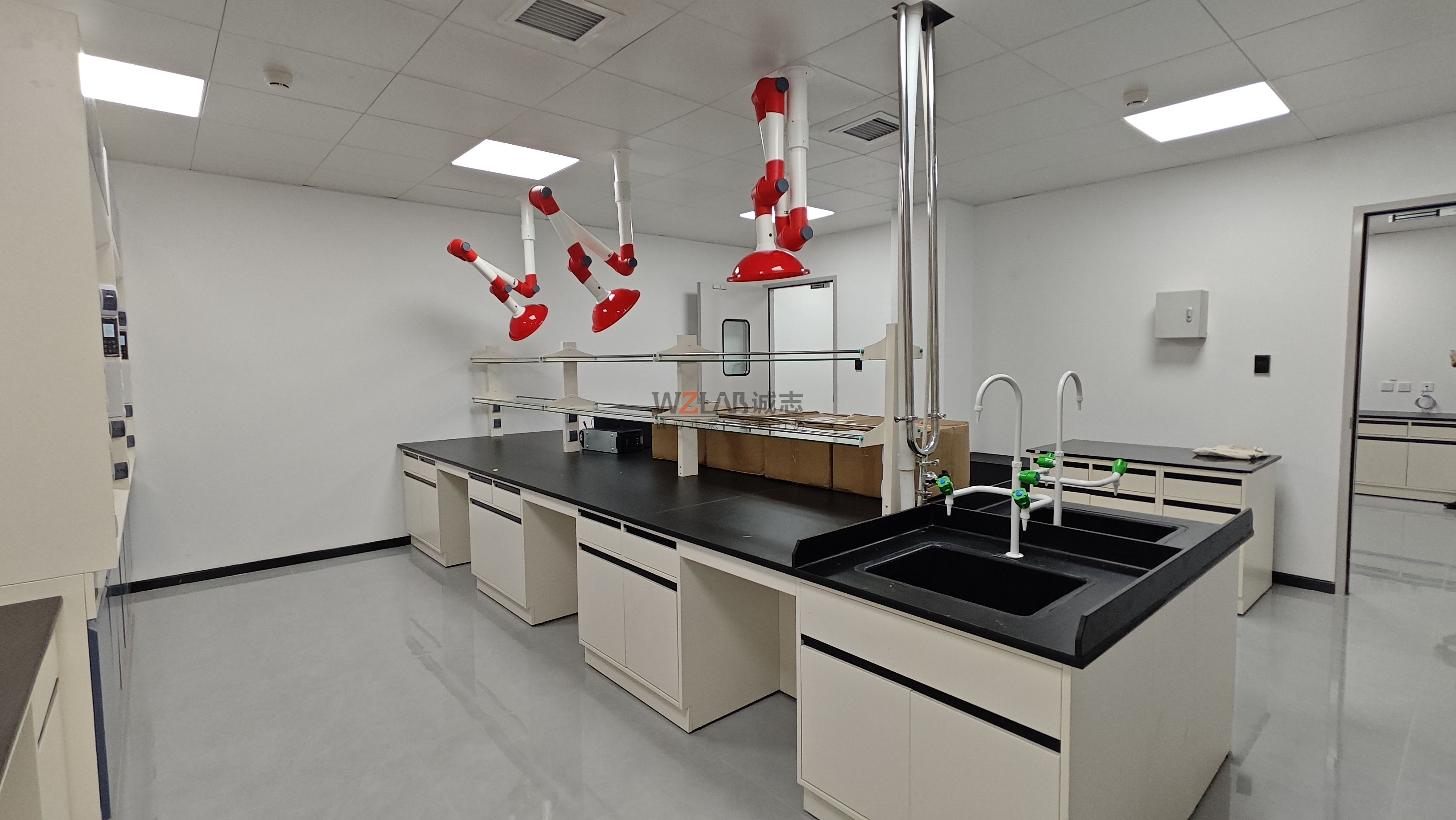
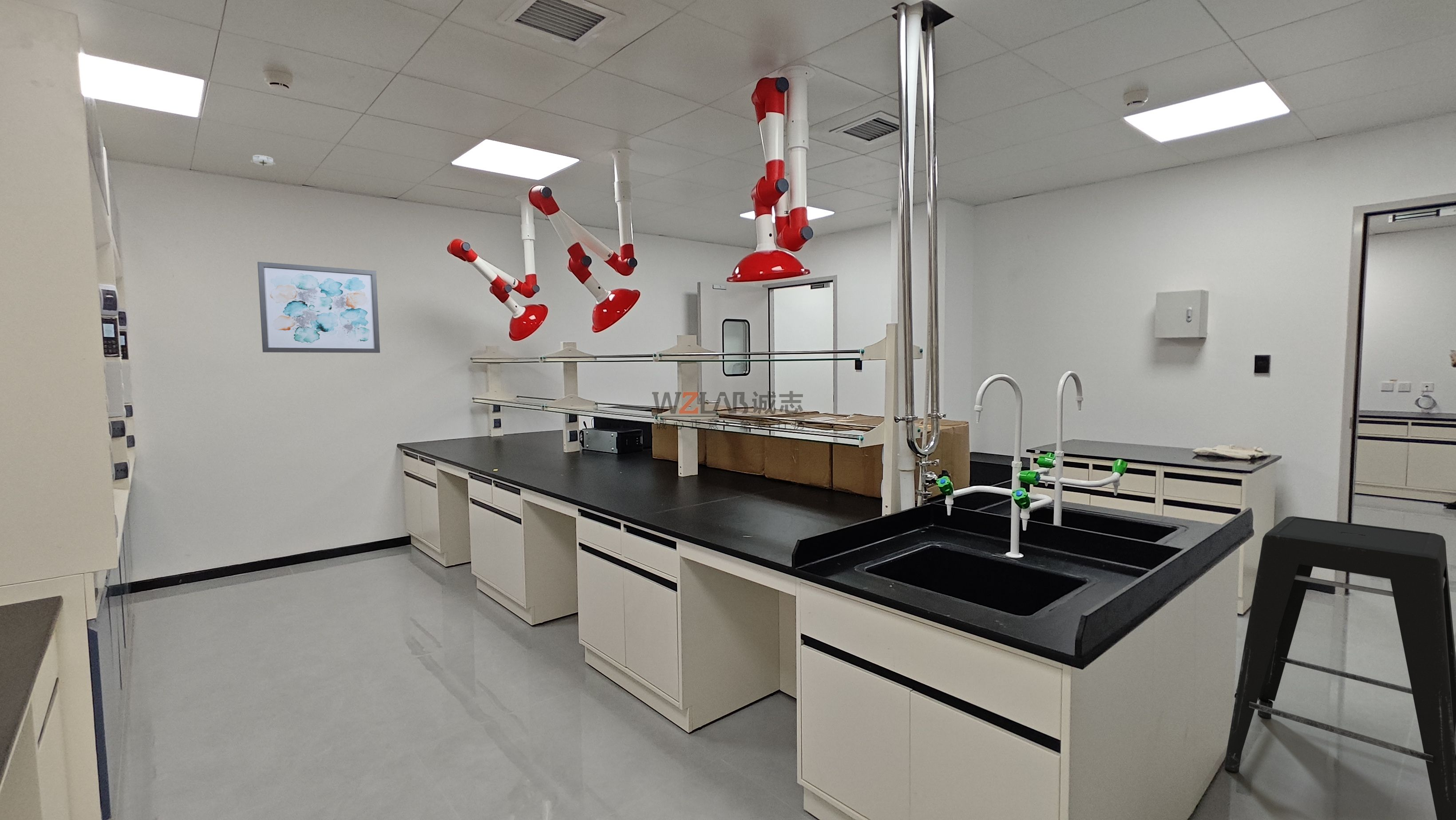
+ wall art [257,261,380,353]
+ smoke detector [250,155,276,166]
+ stool [1224,516,1456,820]
